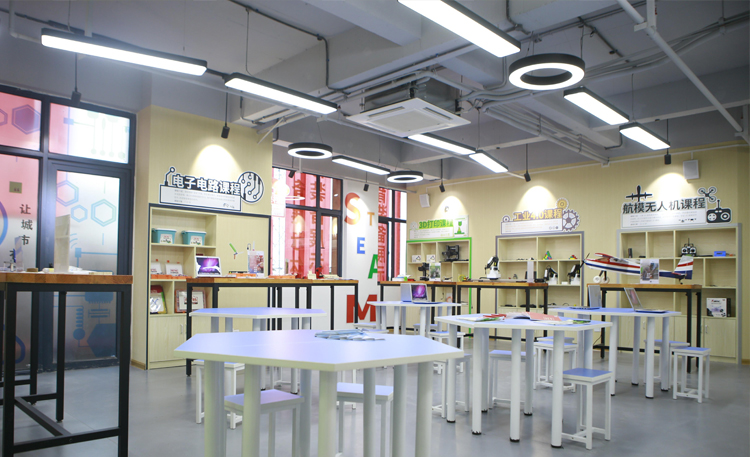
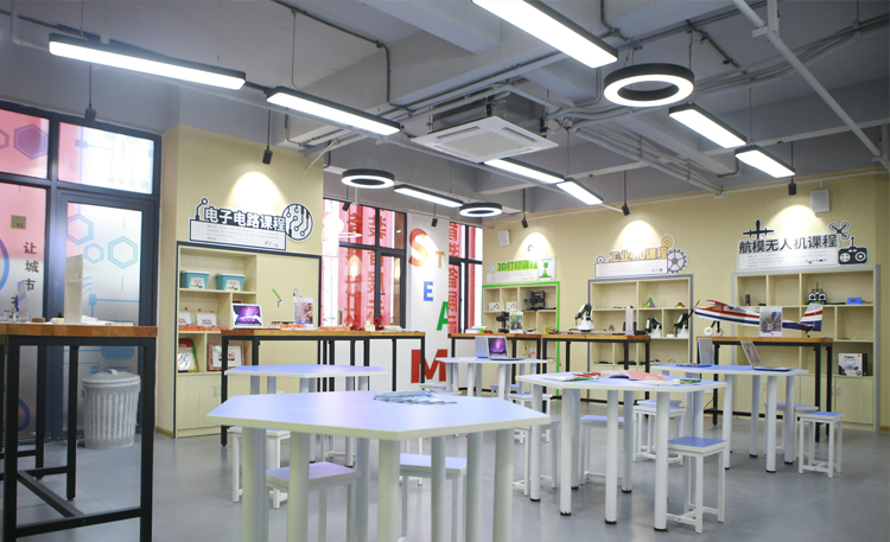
+ trash can [80,368,141,451]
